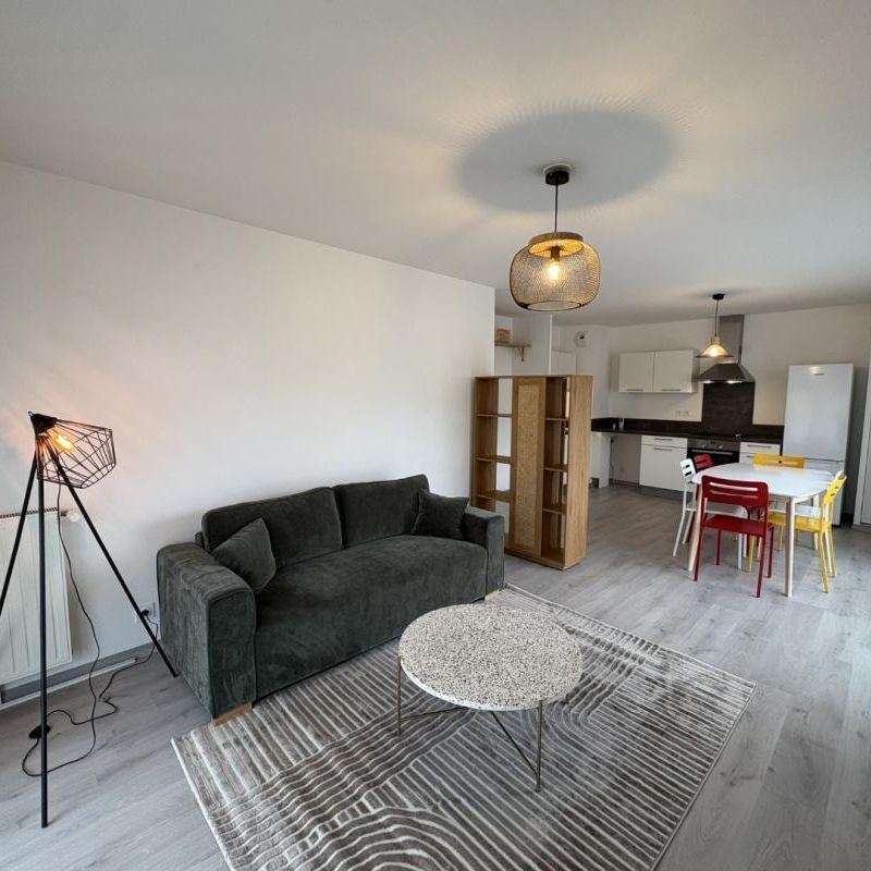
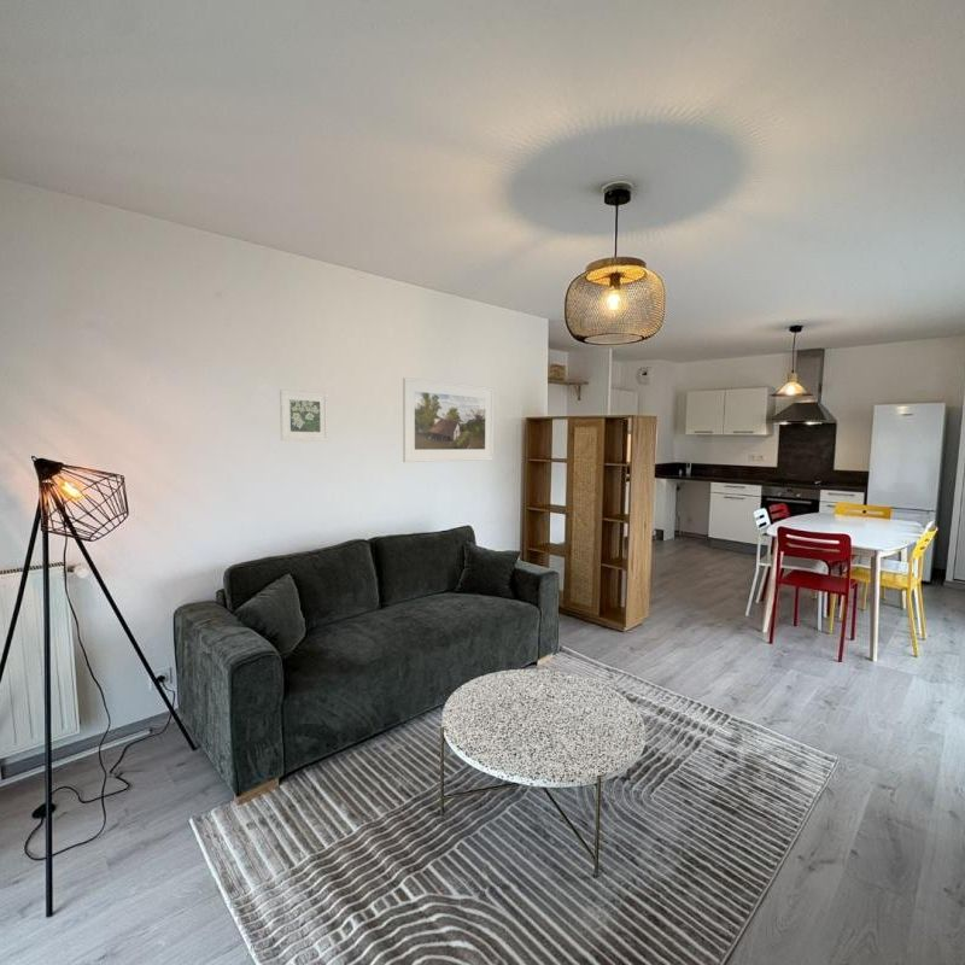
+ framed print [279,388,331,443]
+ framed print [402,376,495,463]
